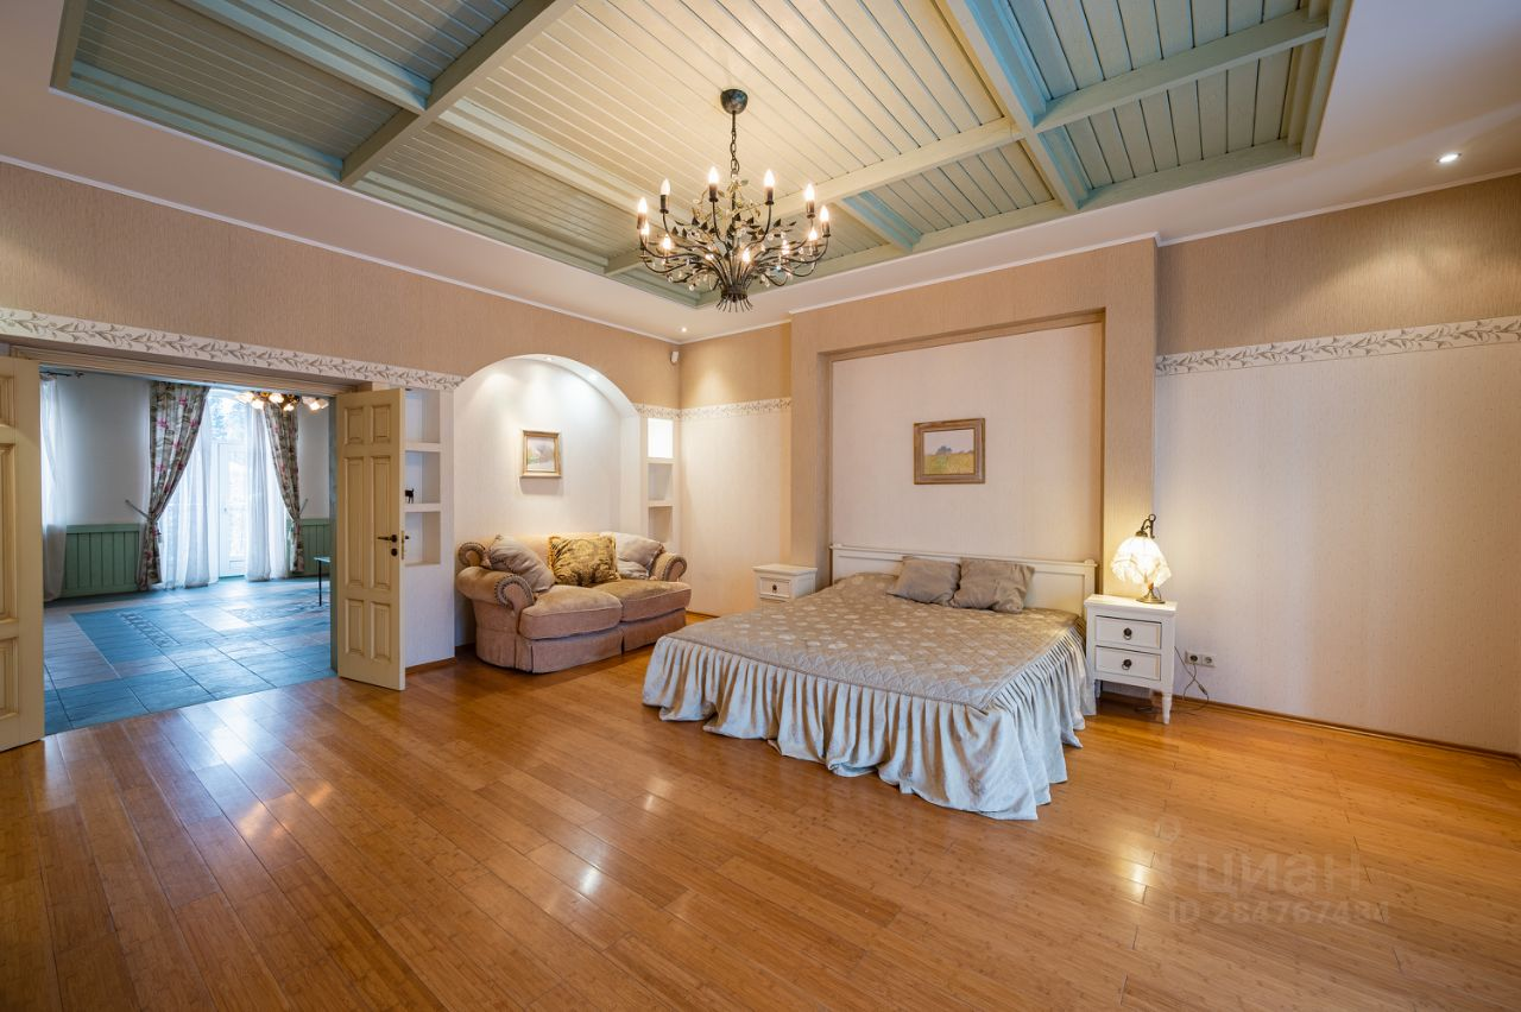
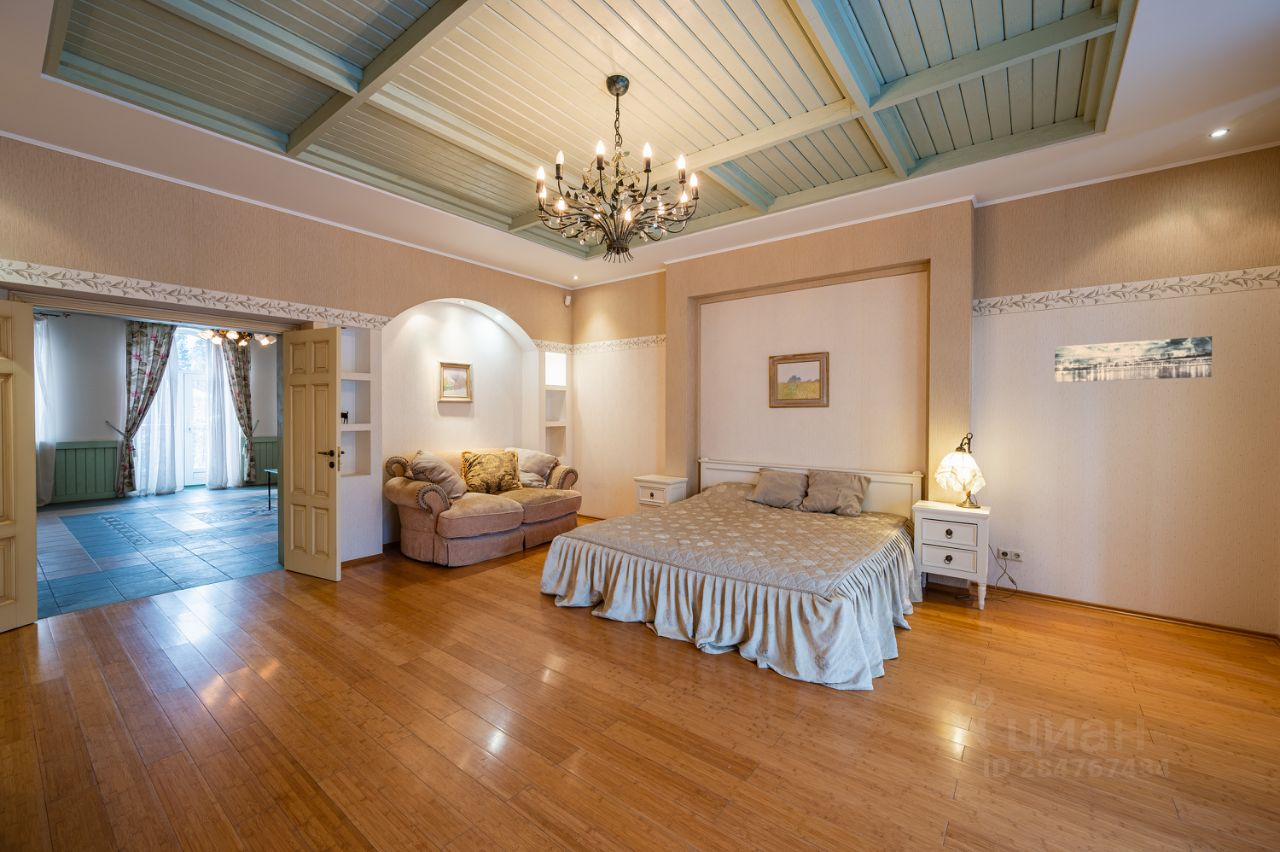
+ wall art [1054,335,1213,383]
